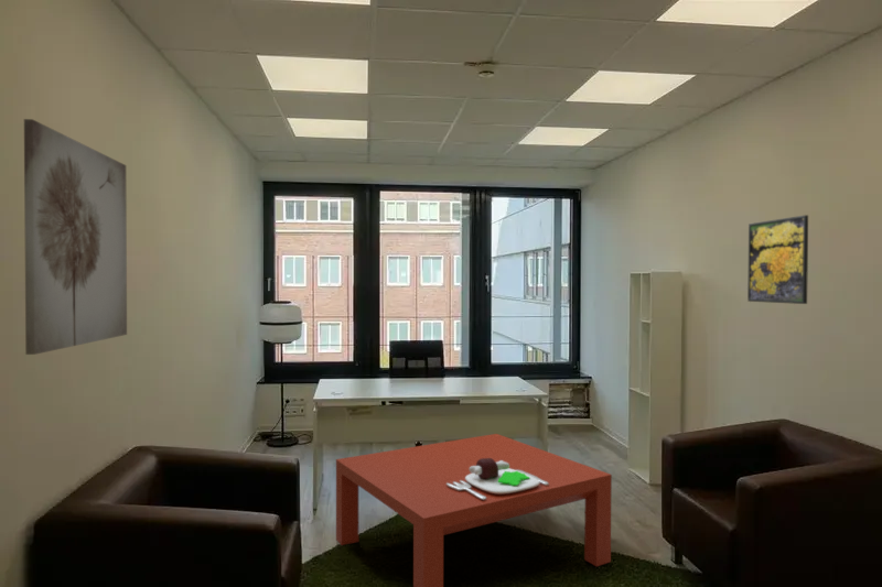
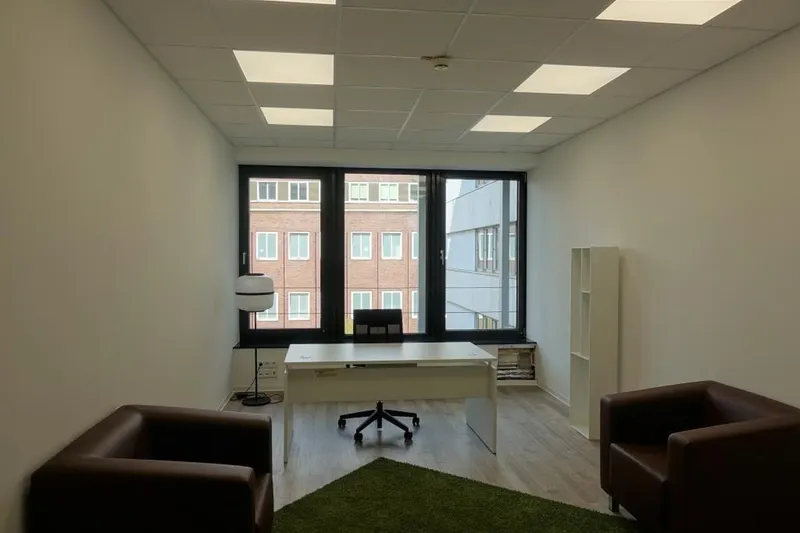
- wall art [23,118,128,356]
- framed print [746,214,809,305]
- coffee table [335,433,613,587]
